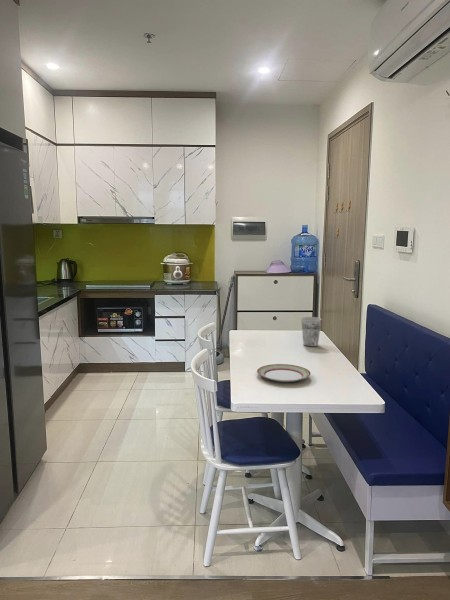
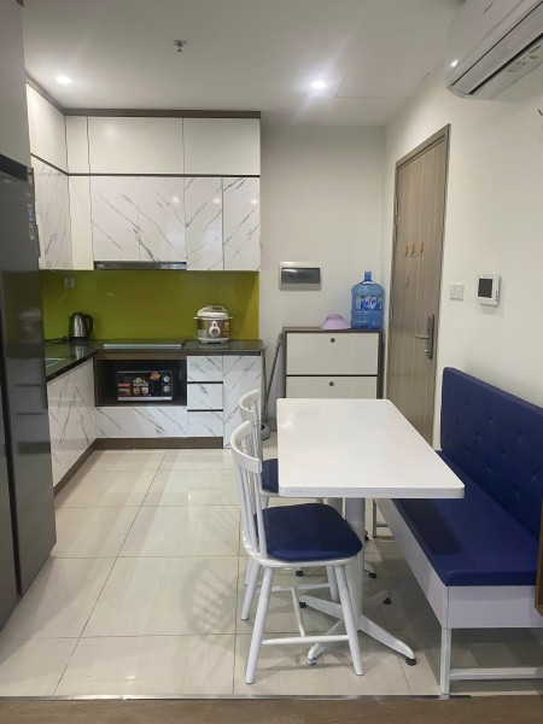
- cup [300,316,322,348]
- plate [256,363,312,383]
